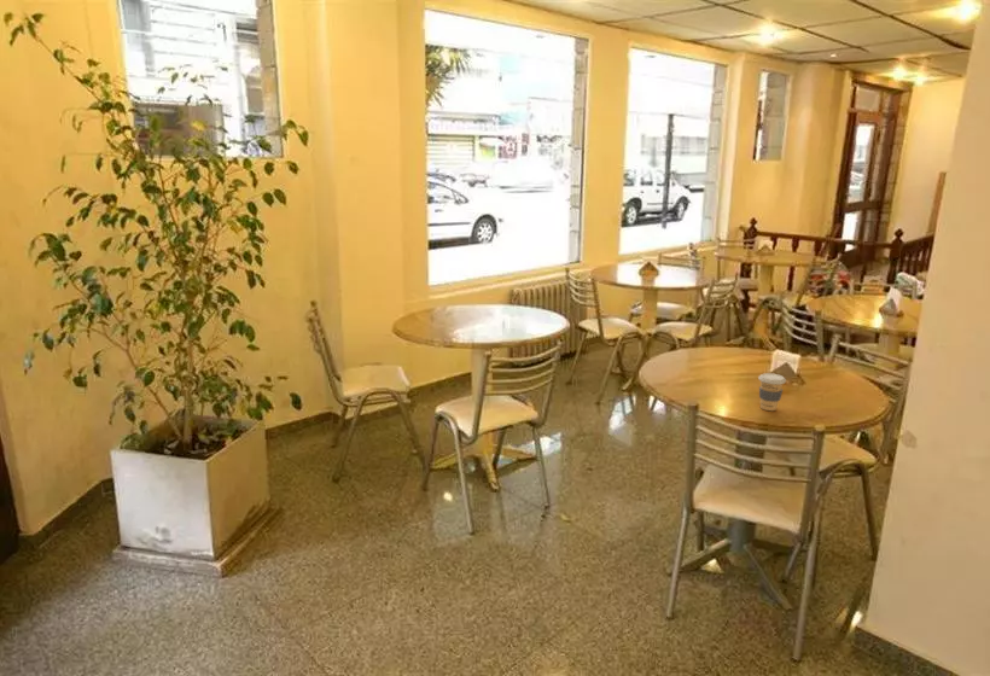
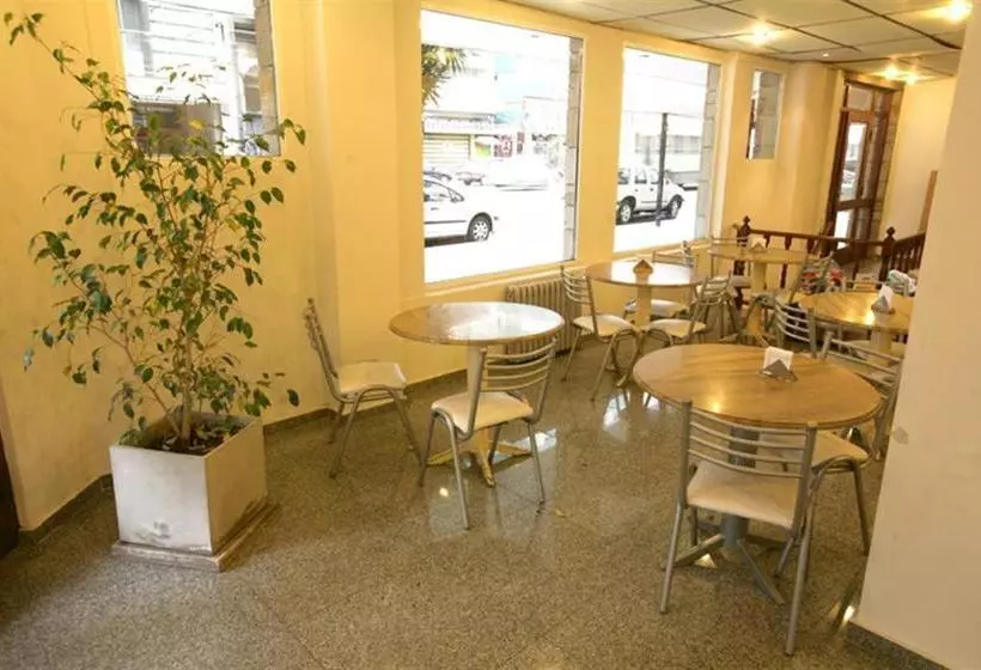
- coffee cup [757,372,787,412]
